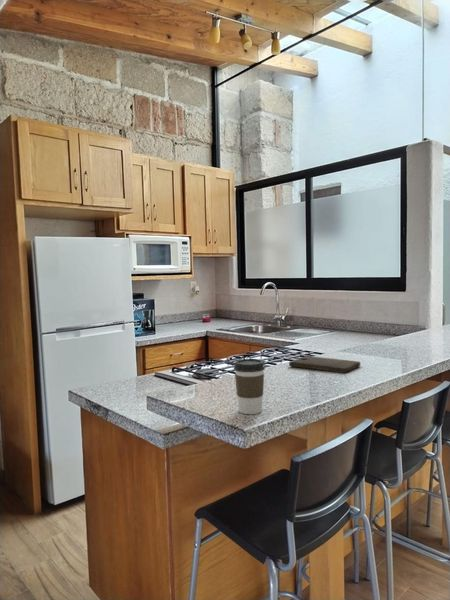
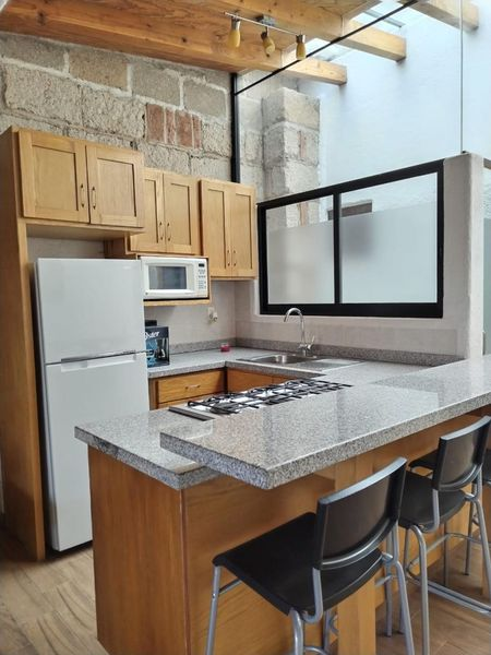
- cutting board [288,355,361,374]
- coffee cup [233,358,266,415]
